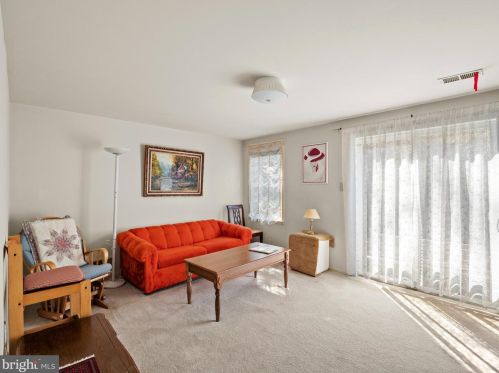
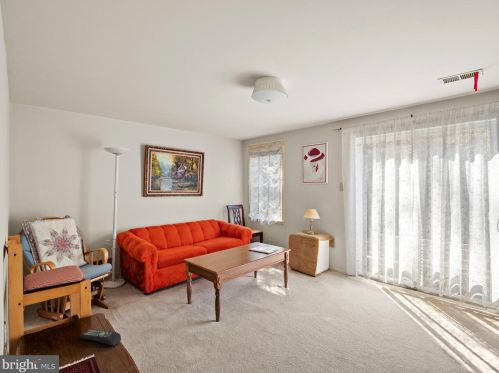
+ remote control [79,328,122,347]
